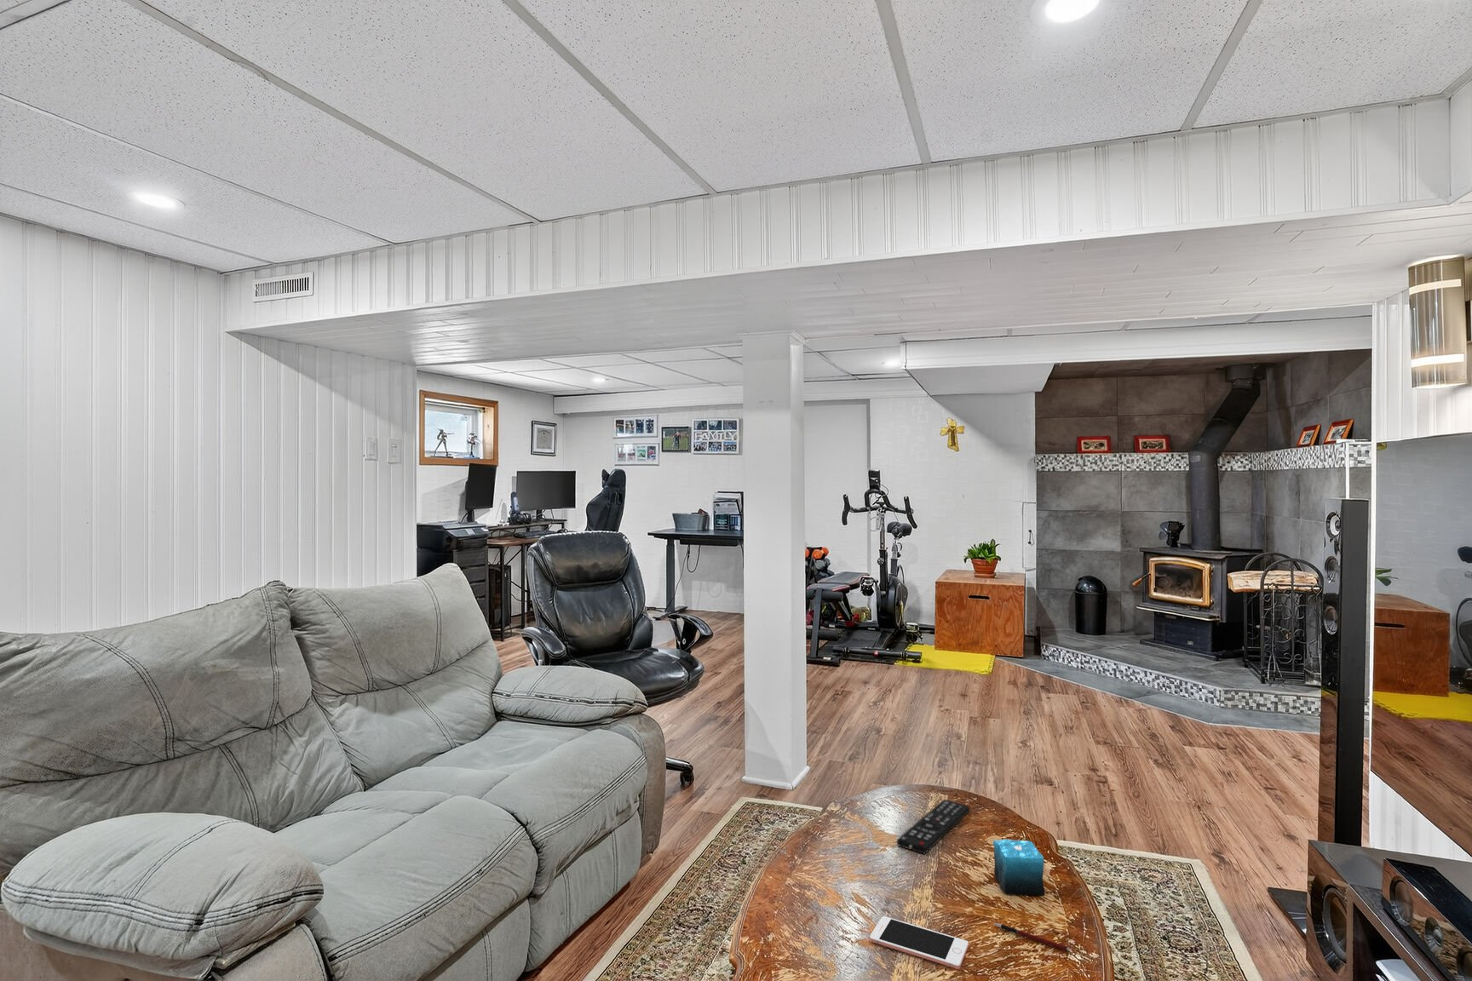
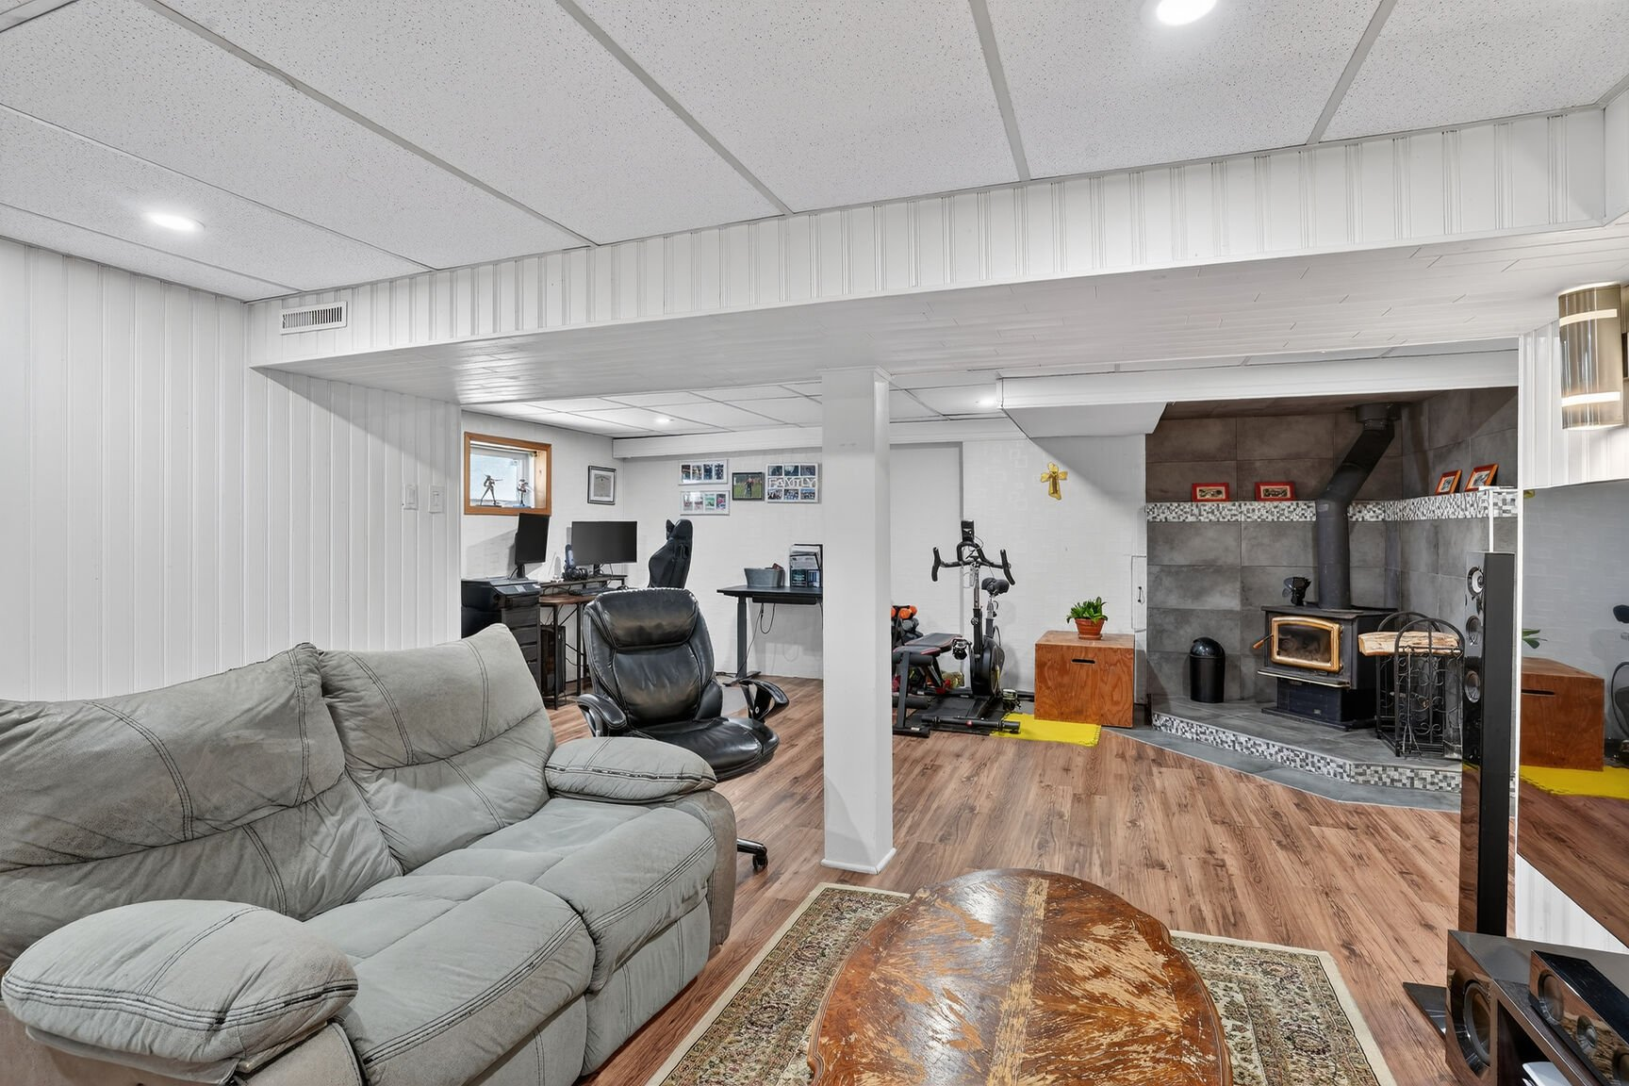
- candle [992,834,1045,897]
- cell phone [869,915,969,970]
- pen [992,922,1071,953]
- remote control [896,798,970,855]
